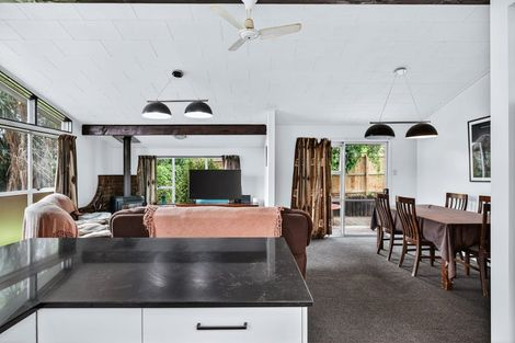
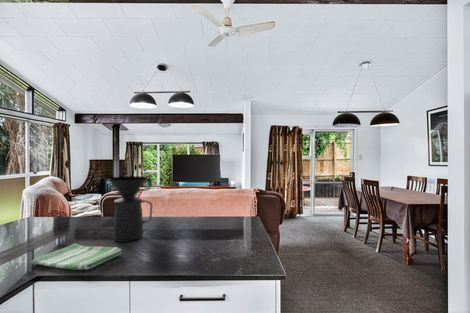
+ coffee maker [107,175,153,243]
+ dish towel [30,243,123,271]
